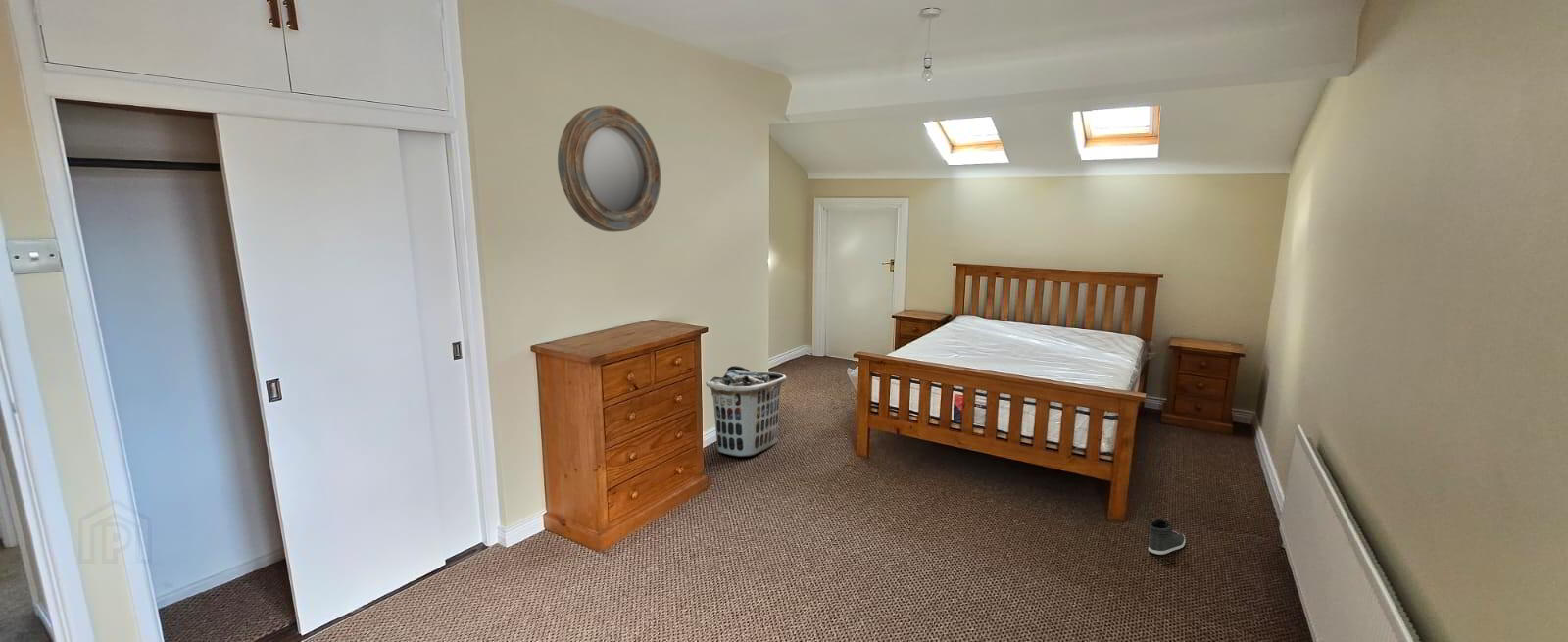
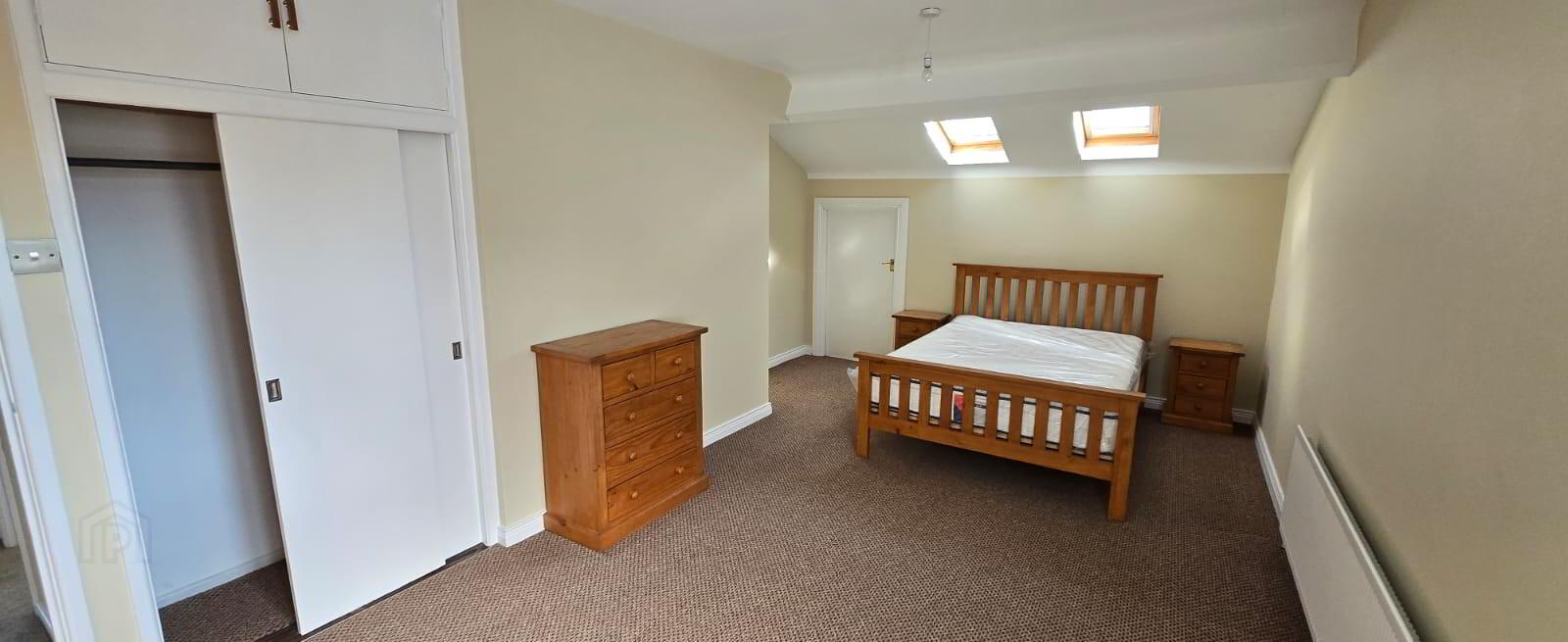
- sneaker [1148,518,1186,556]
- home mirror [557,105,662,233]
- clothes hamper [705,365,788,458]
